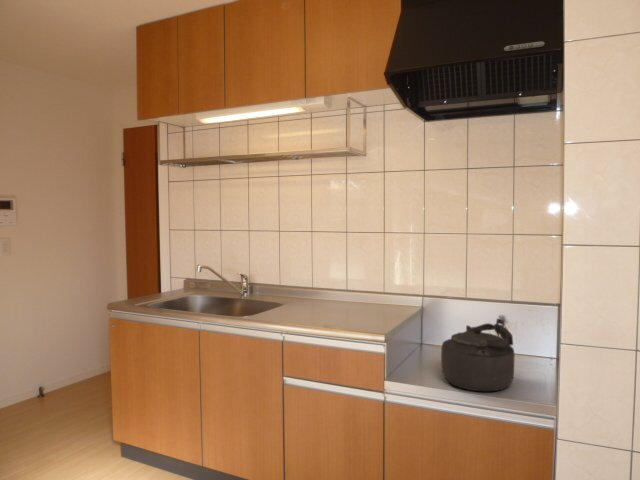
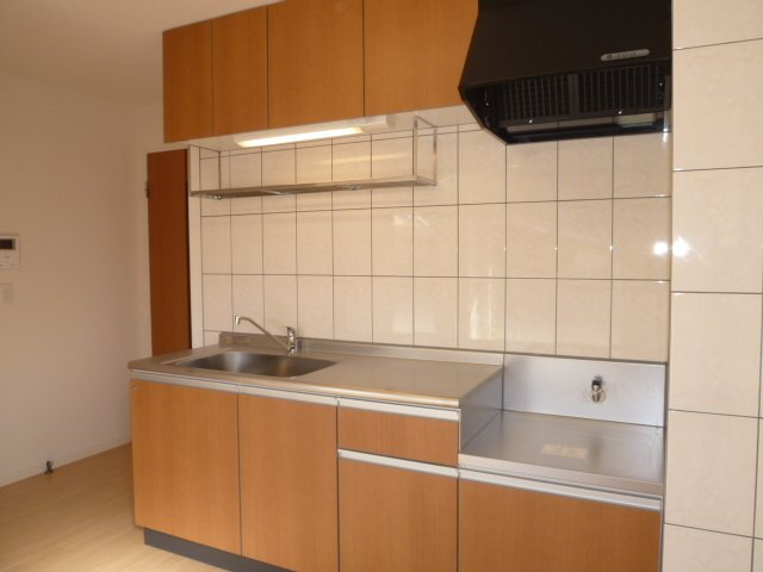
- kettle [440,322,516,392]
